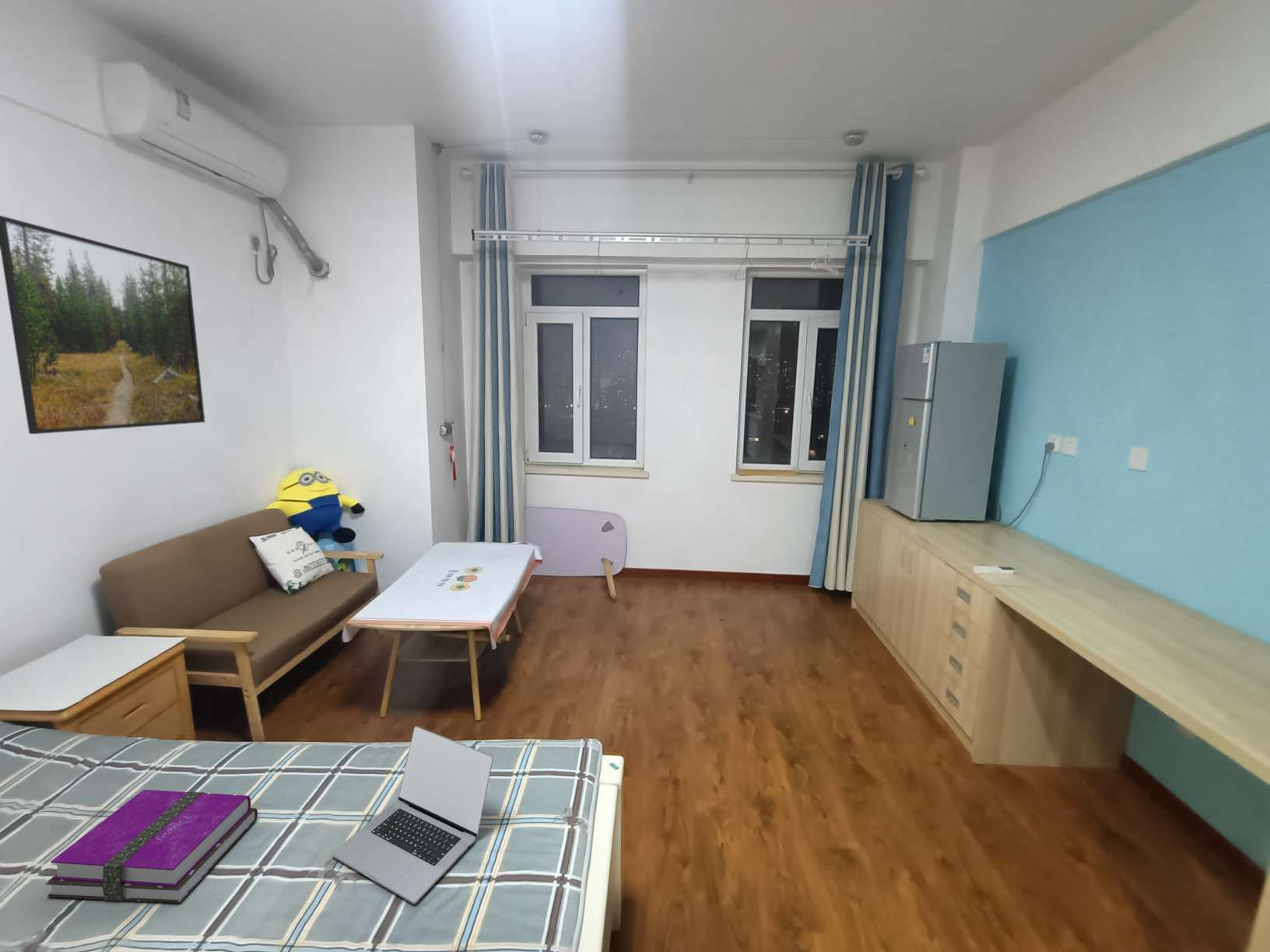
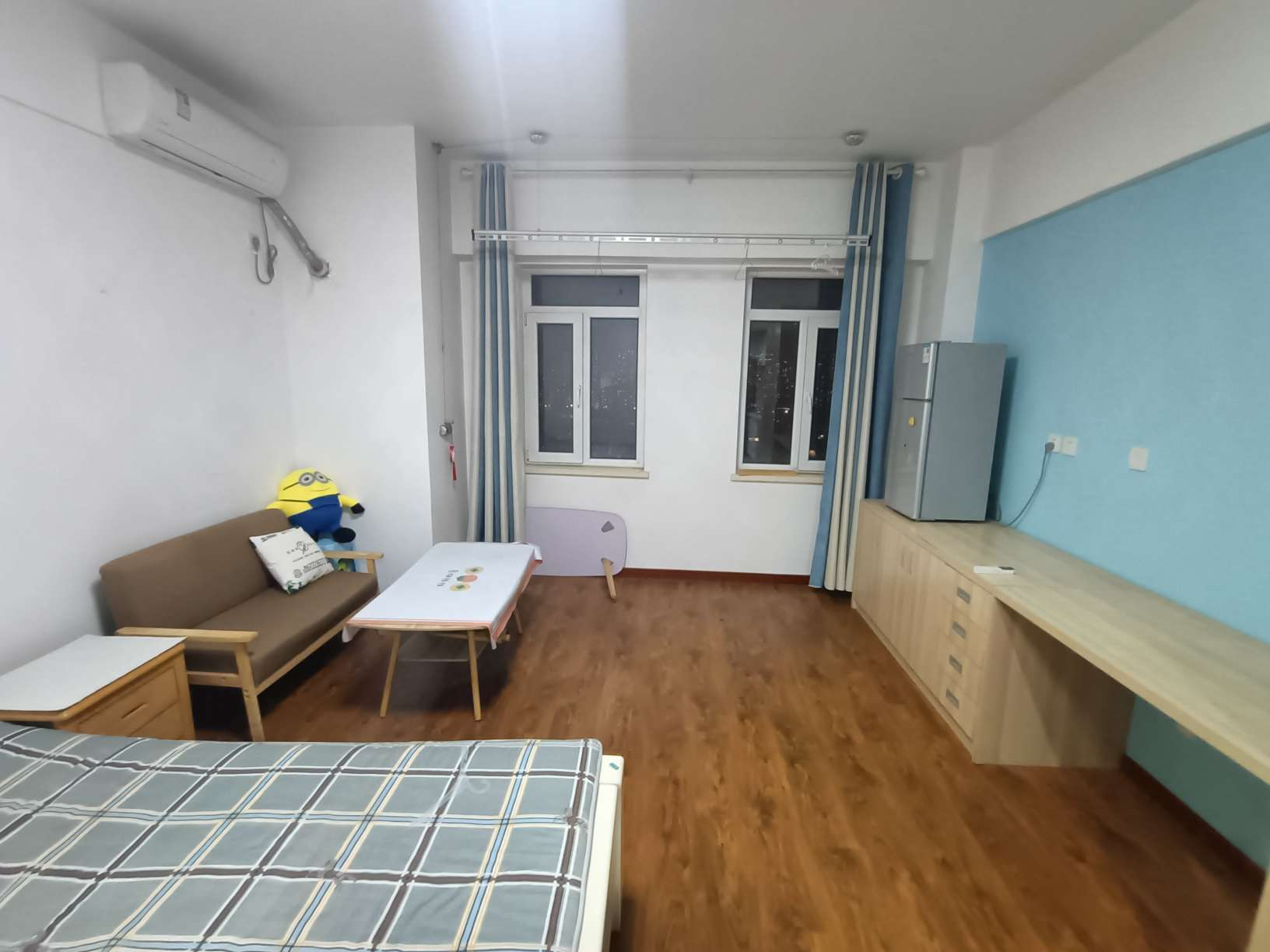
- laptop [331,726,494,905]
- hardback book [44,789,258,904]
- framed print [0,215,205,435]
